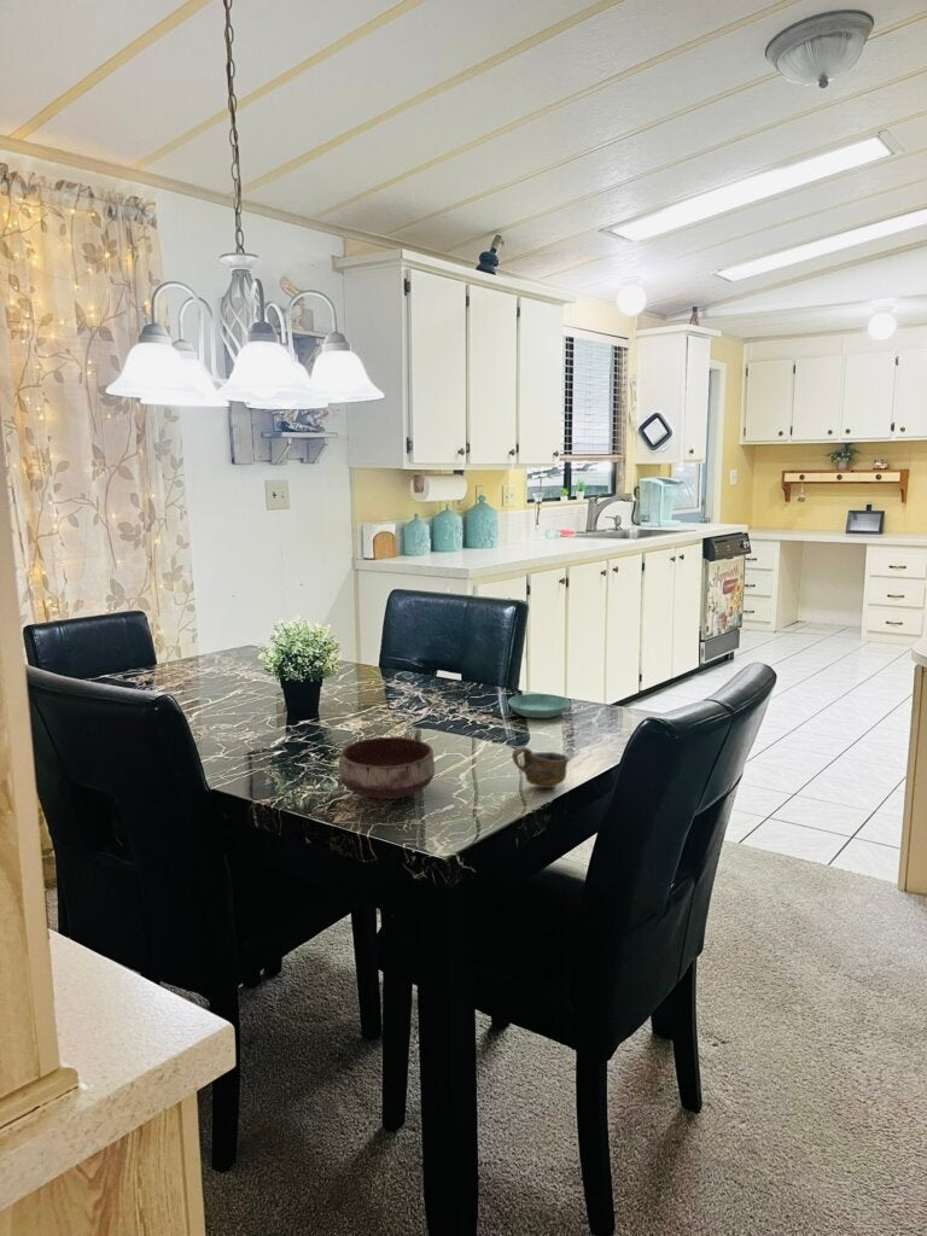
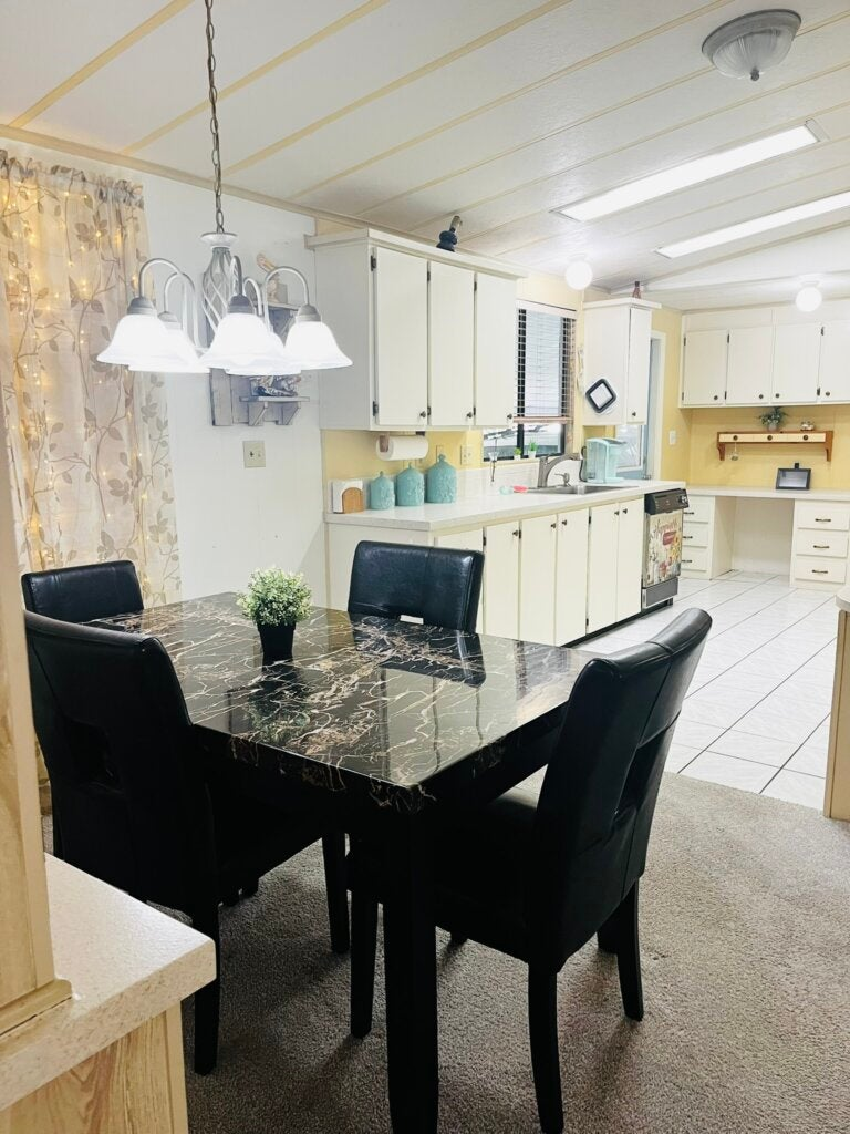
- cup [511,745,570,789]
- bowl [338,736,436,800]
- saucer [507,693,571,719]
